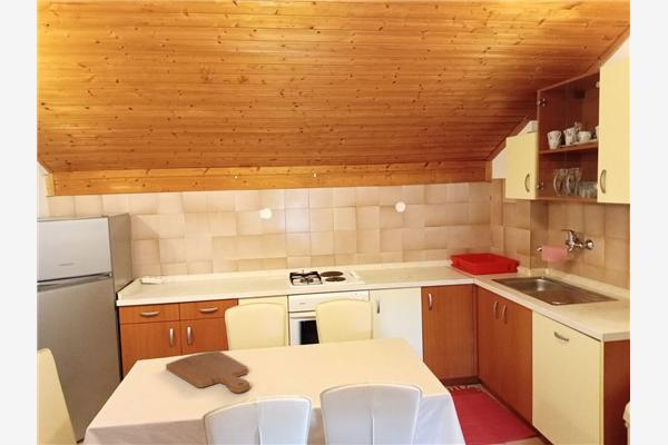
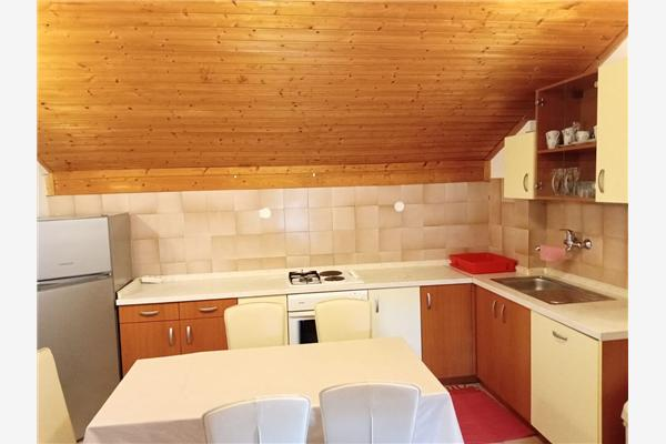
- cutting board [165,349,250,394]
